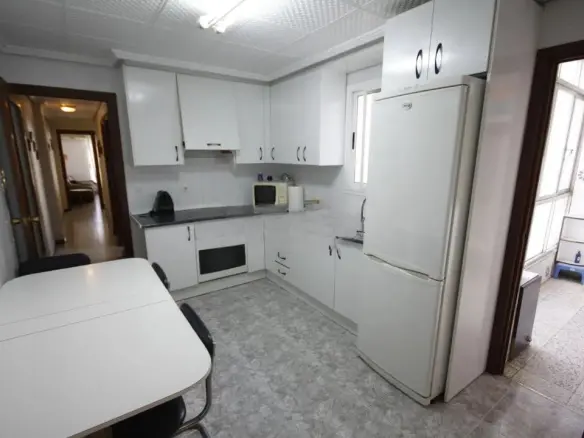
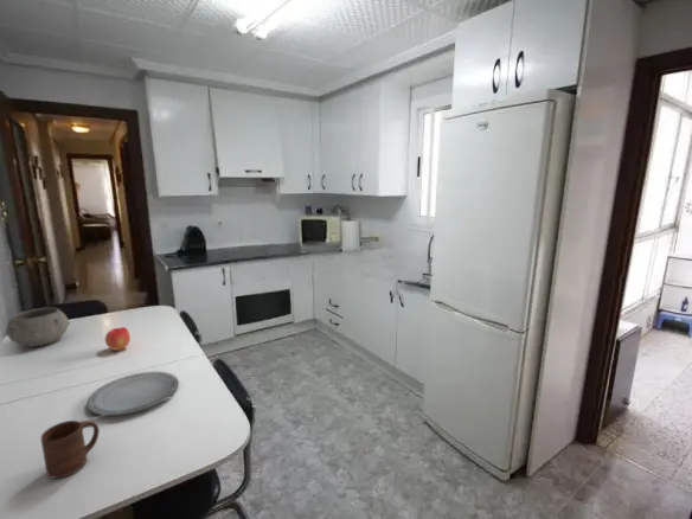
+ bowl [5,306,71,347]
+ cup [40,419,101,480]
+ apple [104,326,132,352]
+ plate [86,371,179,417]
